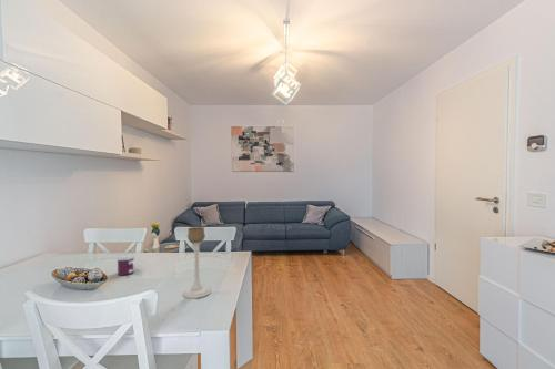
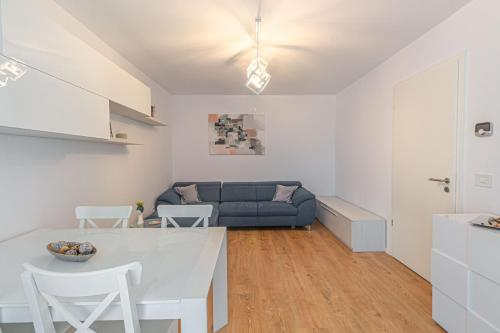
- mug [117,256,137,276]
- candle holder [182,226,212,299]
